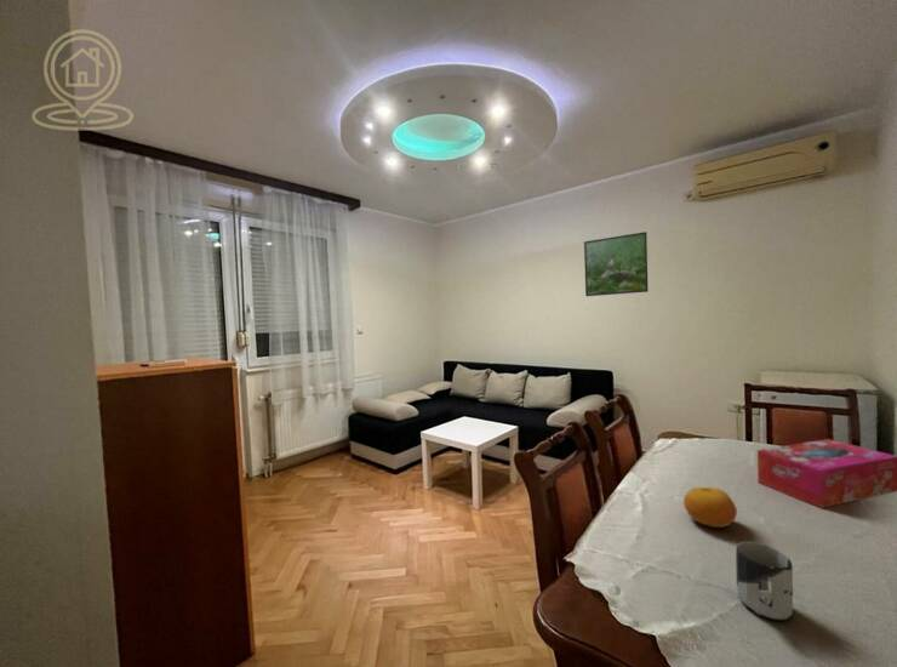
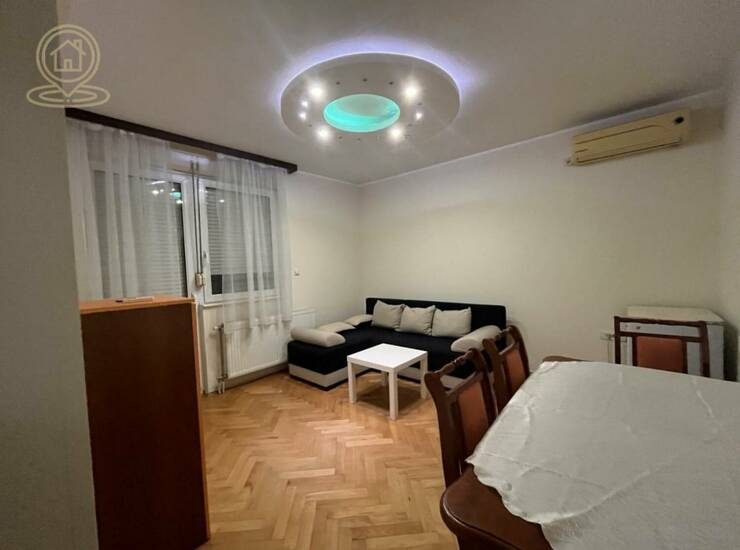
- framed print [583,230,650,297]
- tissue box [756,438,897,509]
- fruit [682,486,738,529]
- cup [735,540,794,622]
